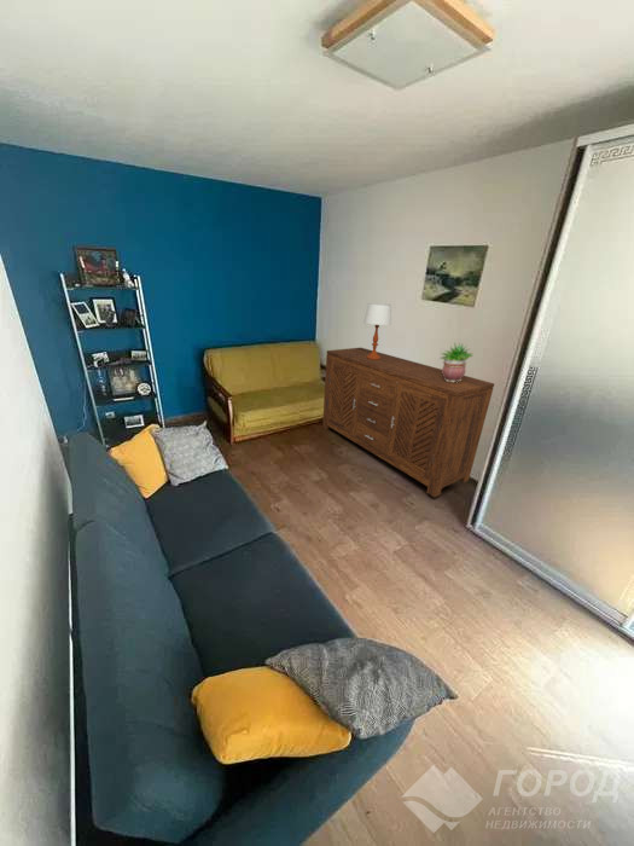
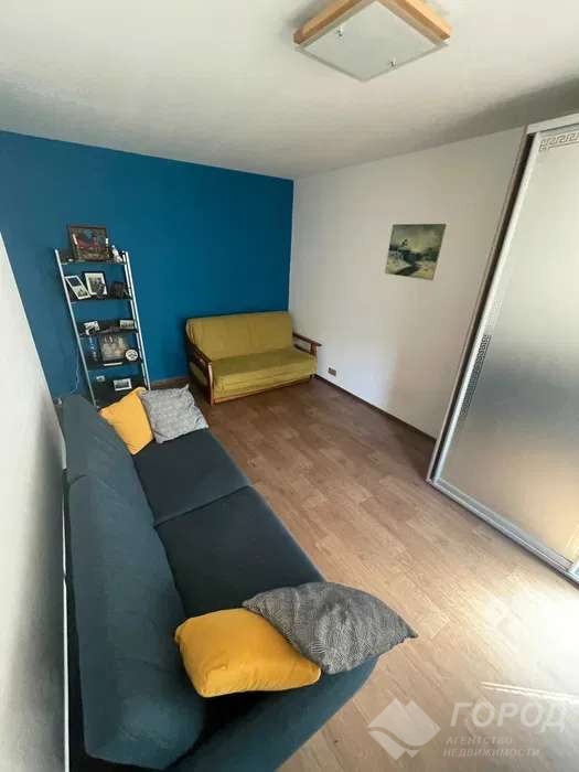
- table lamp [362,302,392,360]
- sideboard [321,347,495,498]
- potted plant [438,341,475,383]
